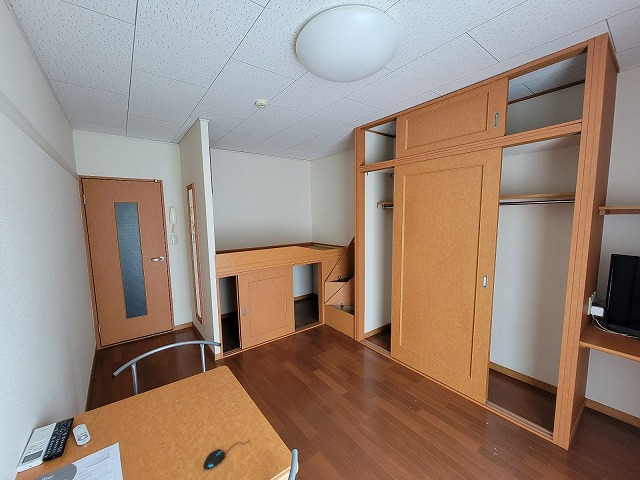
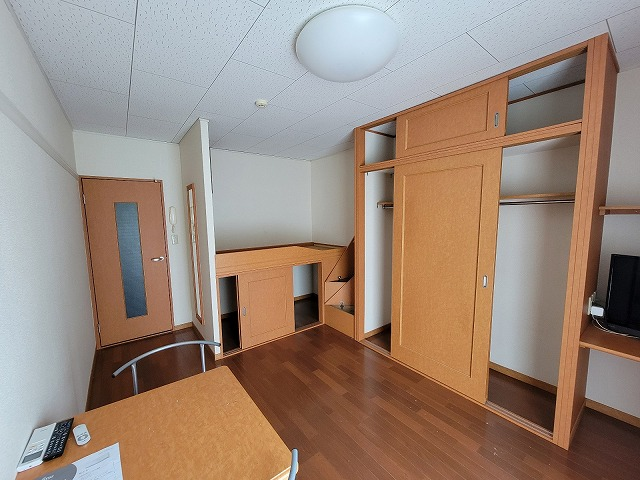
- mouse [203,439,251,470]
